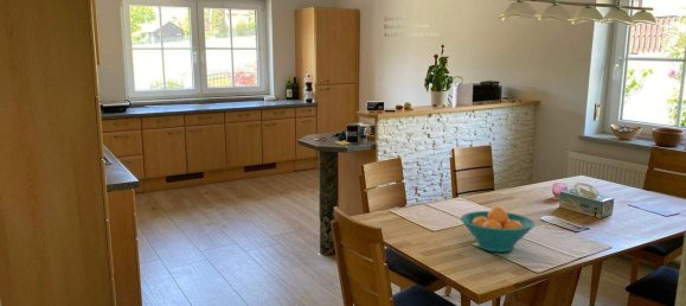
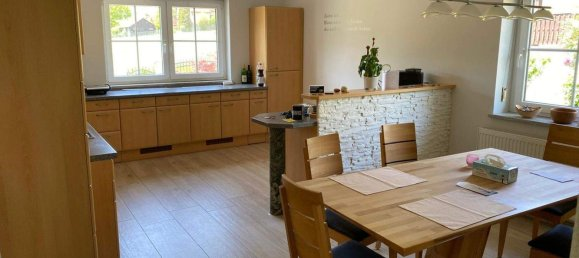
- fruit bowl [460,205,536,254]
